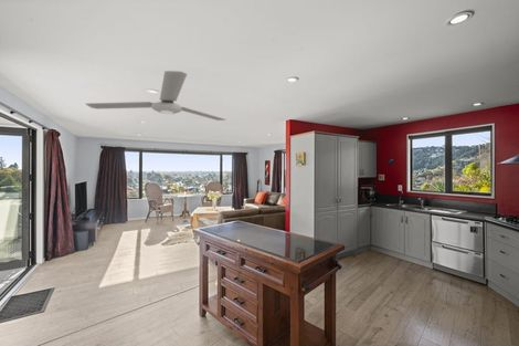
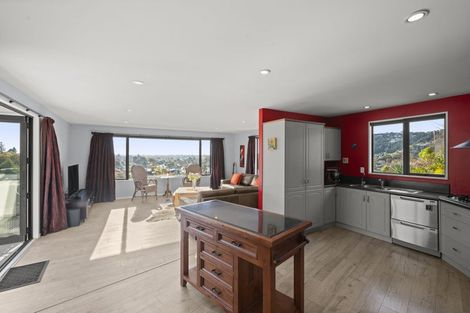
- ceiling fan [85,70,226,122]
